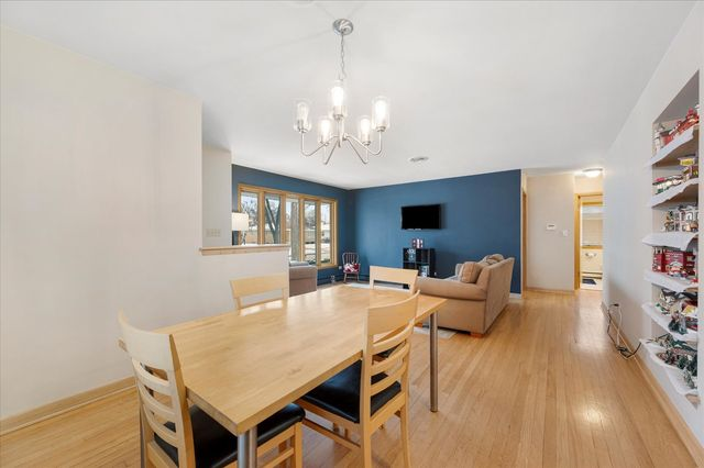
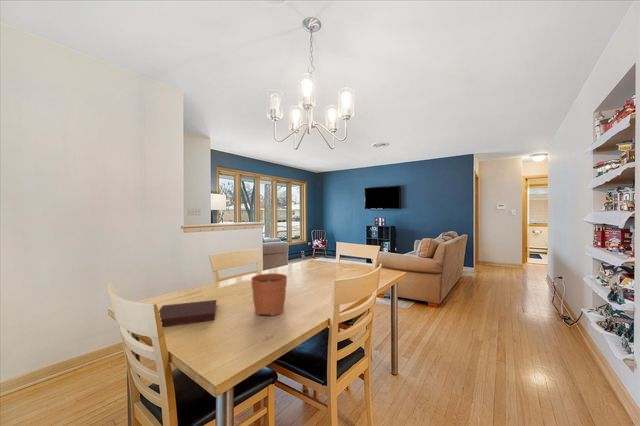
+ notebook [158,299,218,327]
+ plant pot [250,259,288,317]
